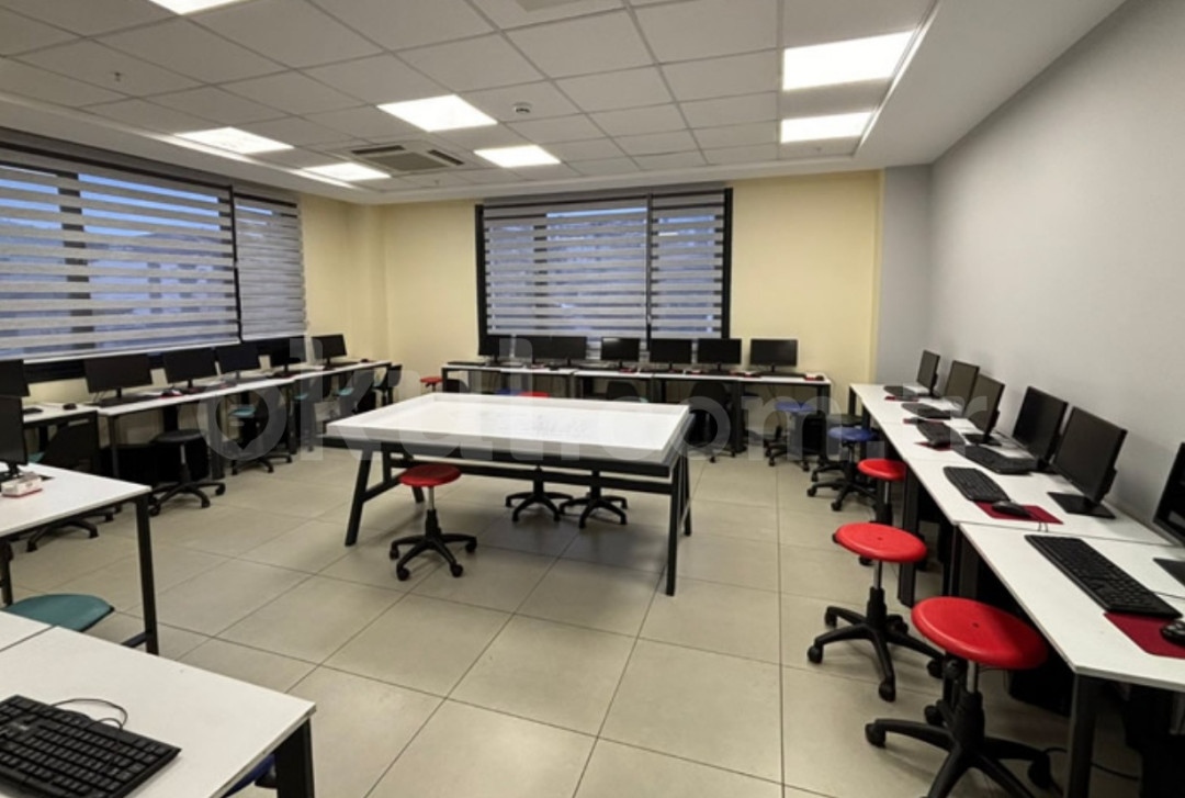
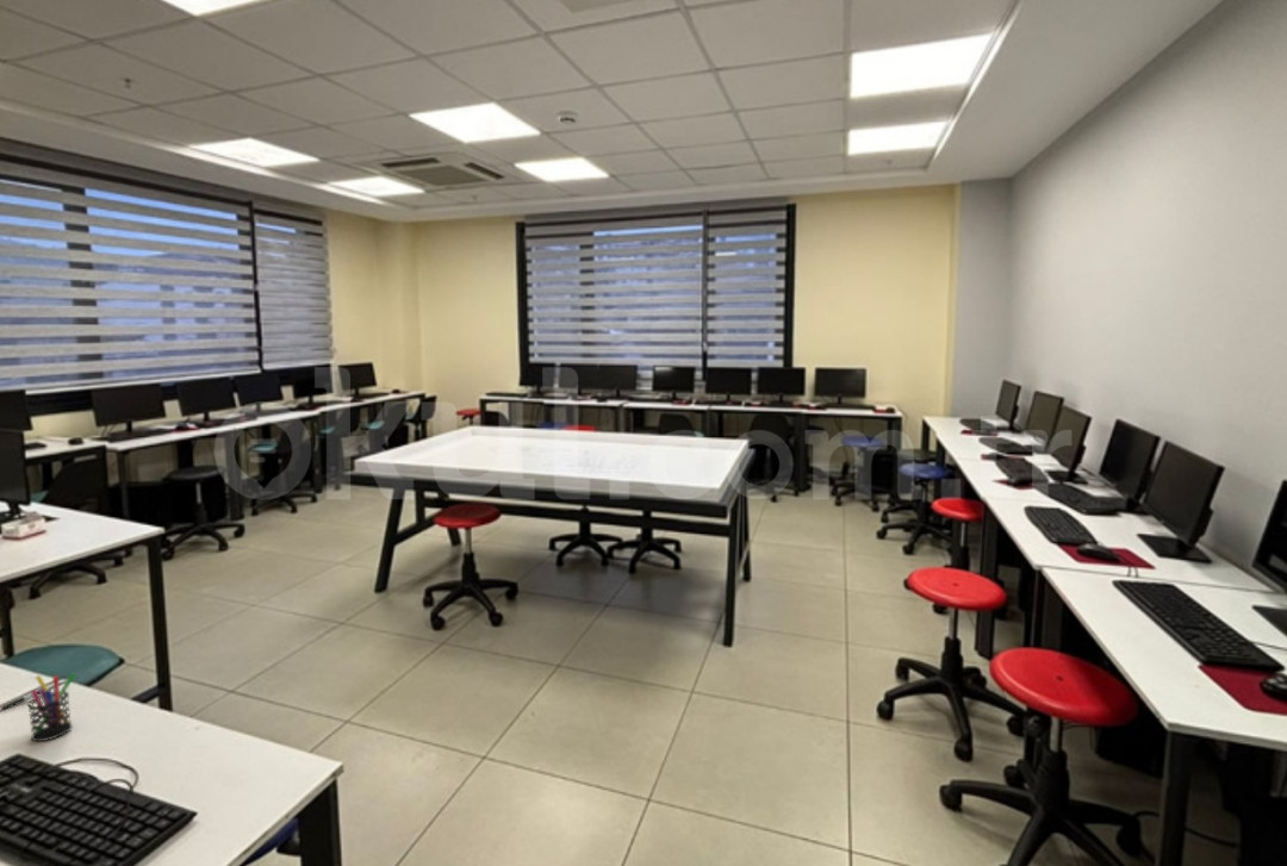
+ pen [0,678,68,711]
+ pen holder [26,673,77,742]
